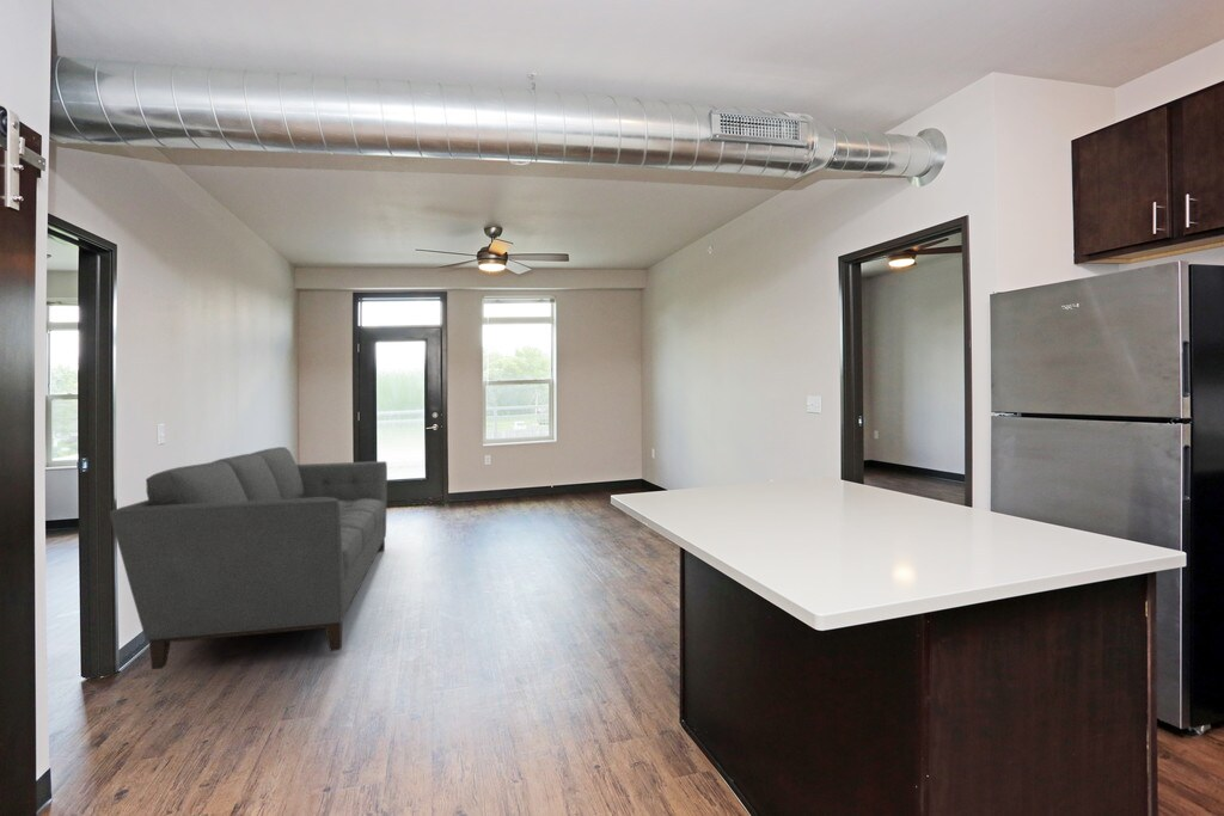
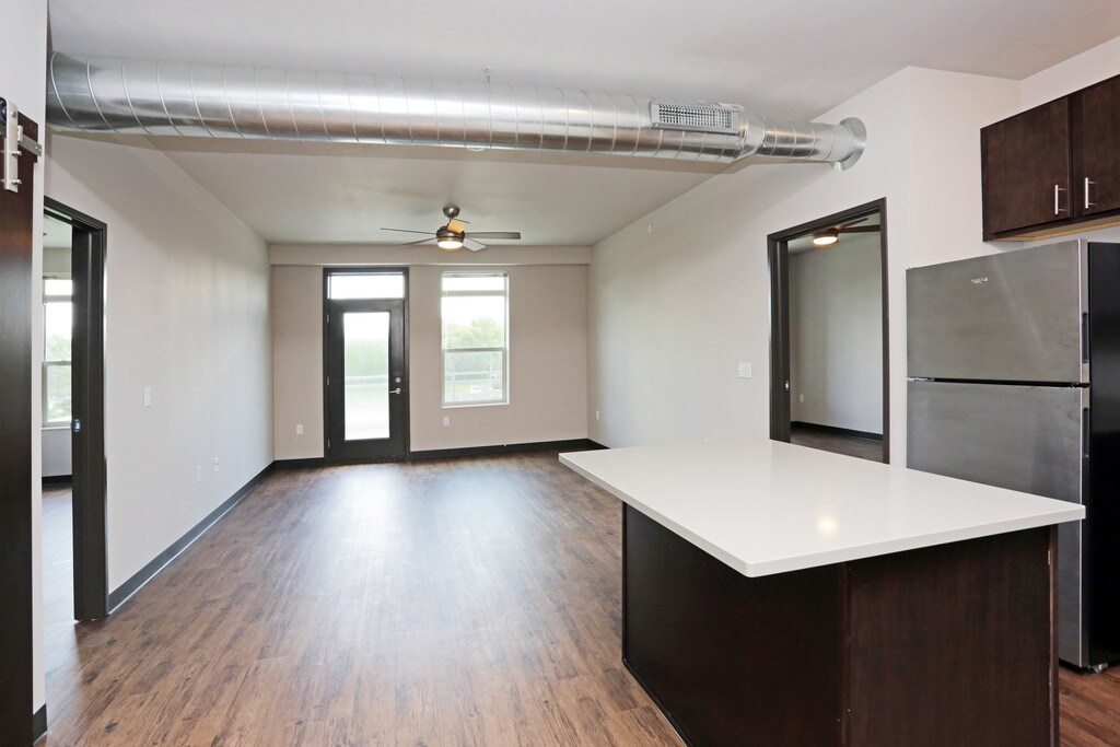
- sofa [109,446,388,670]
